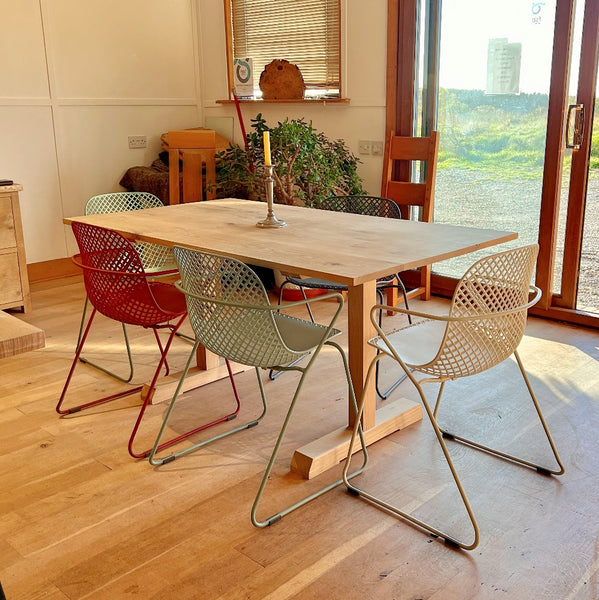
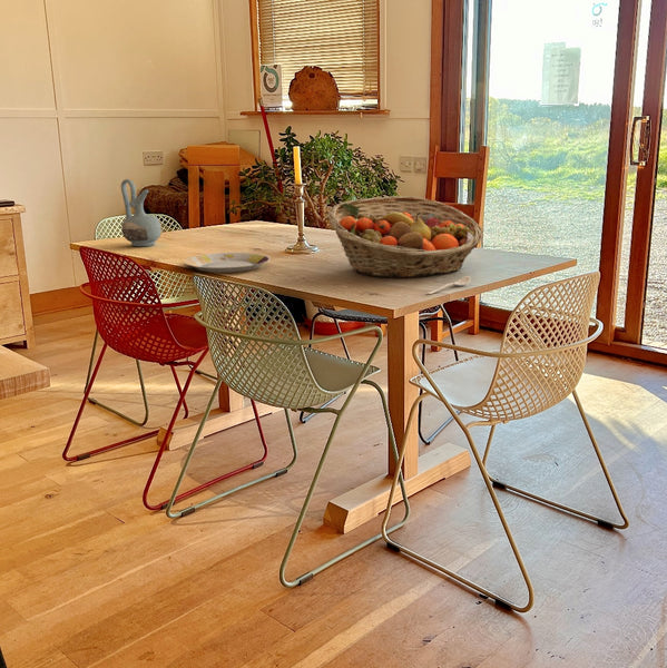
+ fruit basket [327,195,484,279]
+ spoon [425,275,471,295]
+ plate [183,252,272,274]
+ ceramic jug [120,178,163,247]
